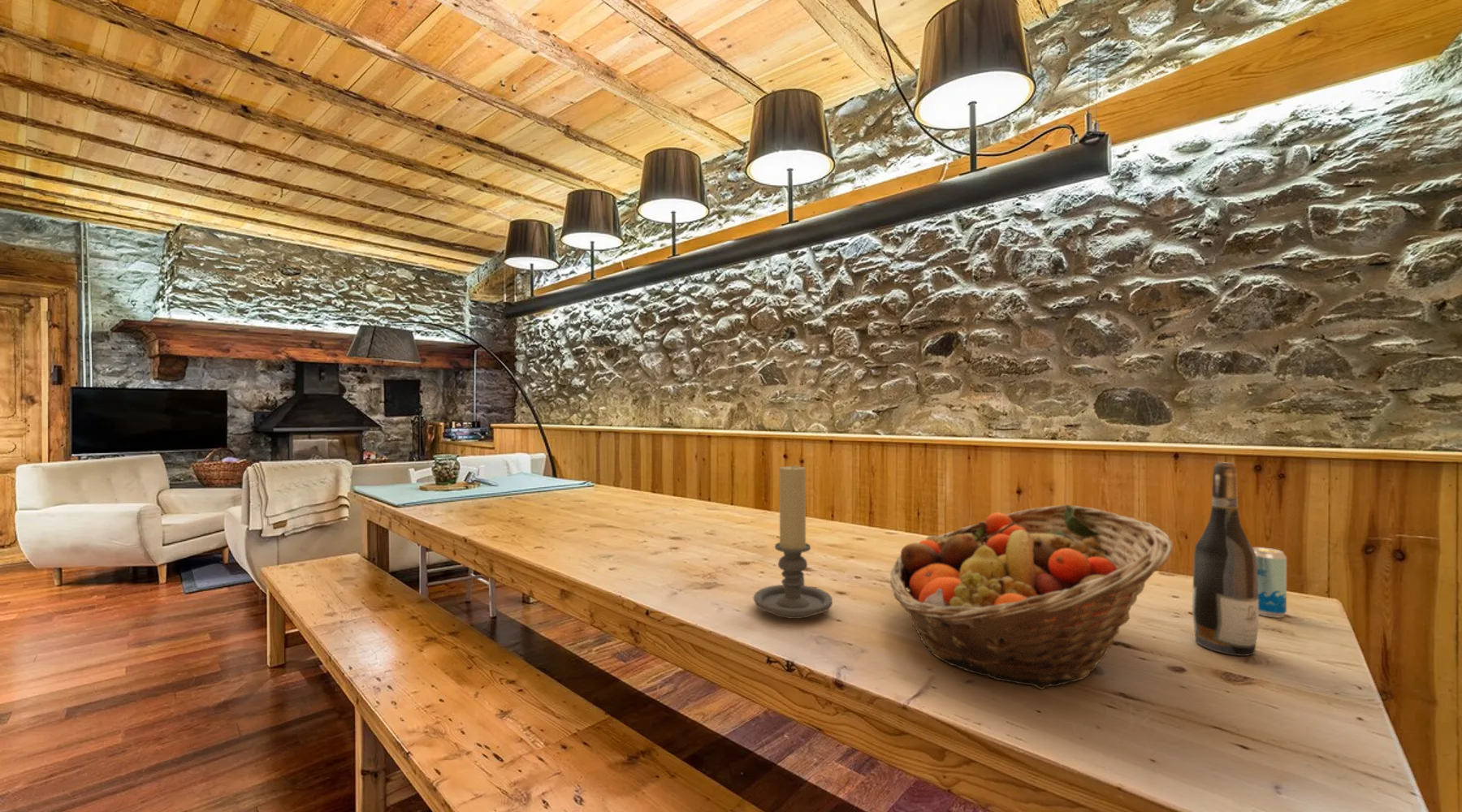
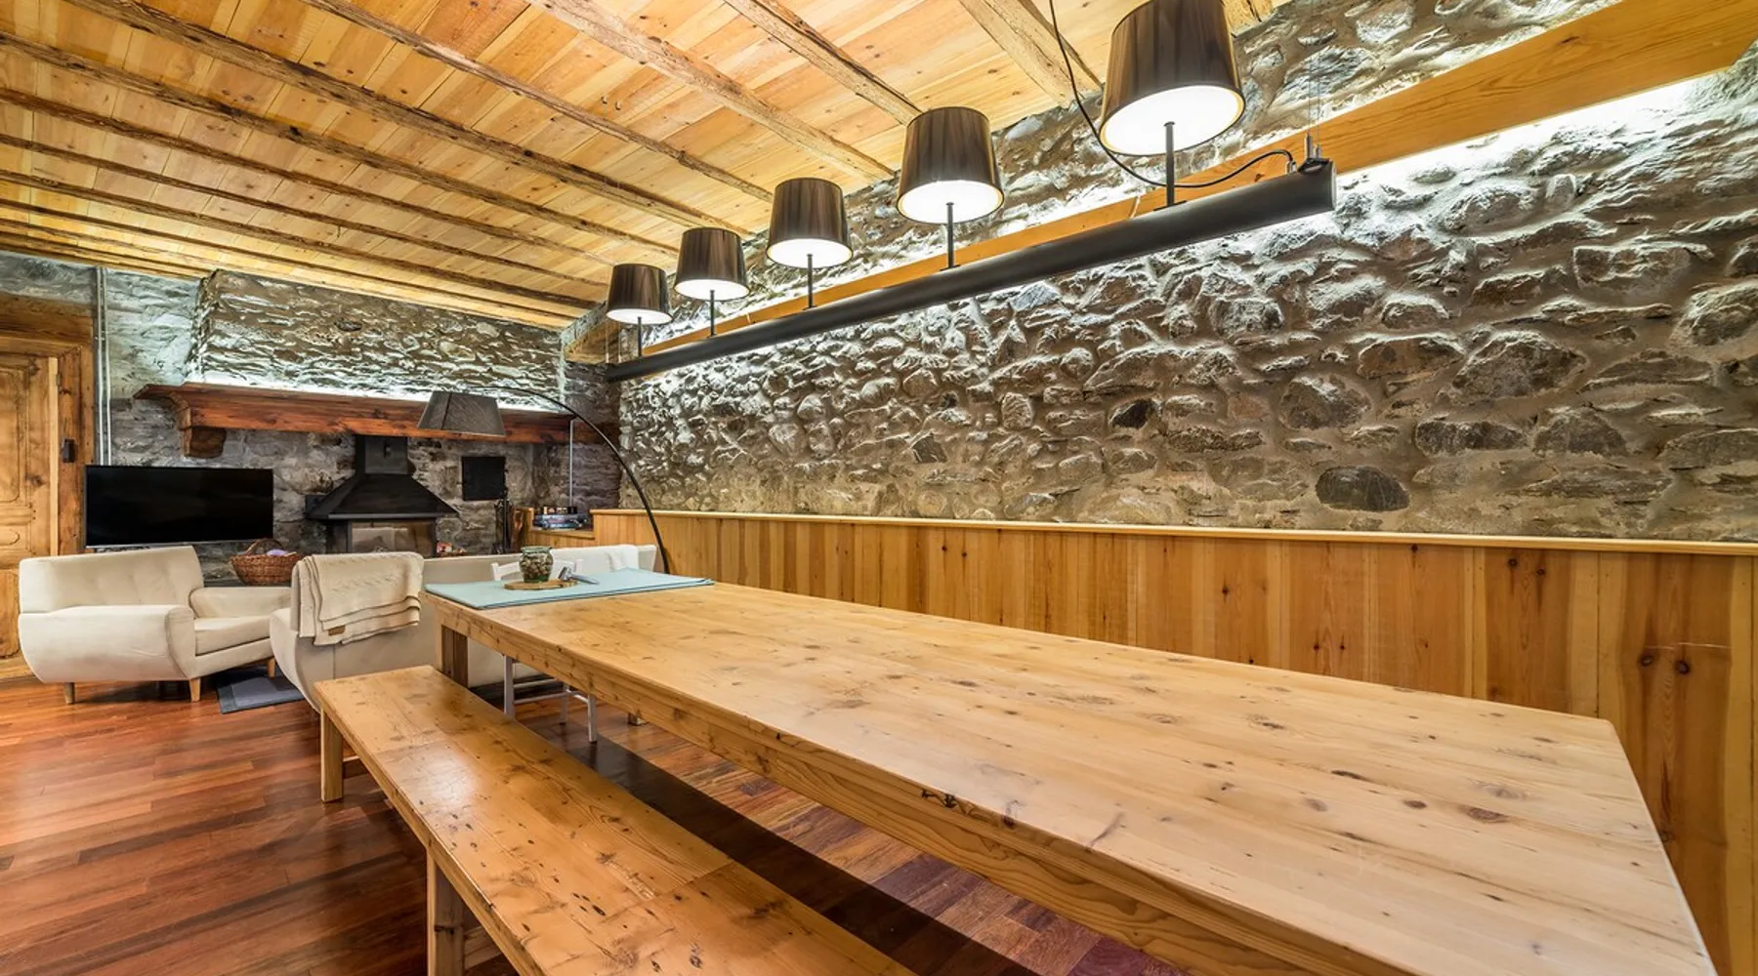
- candle holder [753,463,833,620]
- fruit basket [889,504,1174,690]
- wine bottle [1192,461,1260,657]
- beverage can [1252,546,1287,618]
